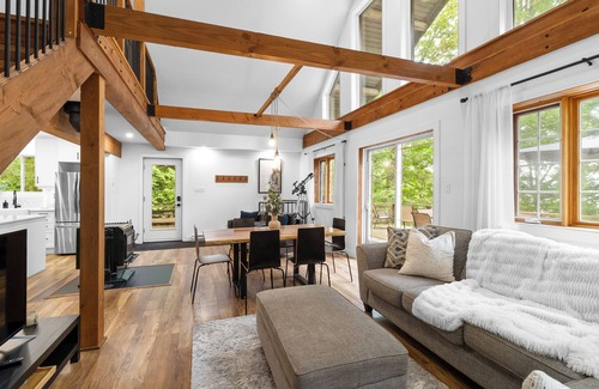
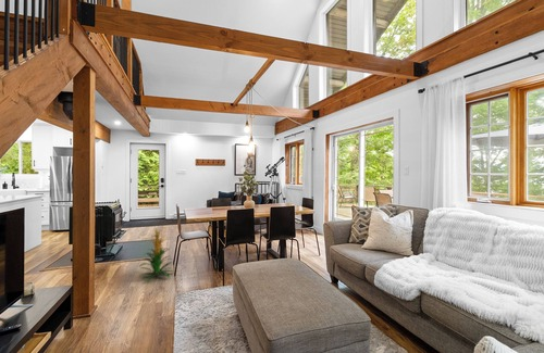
+ indoor plant [138,226,175,282]
